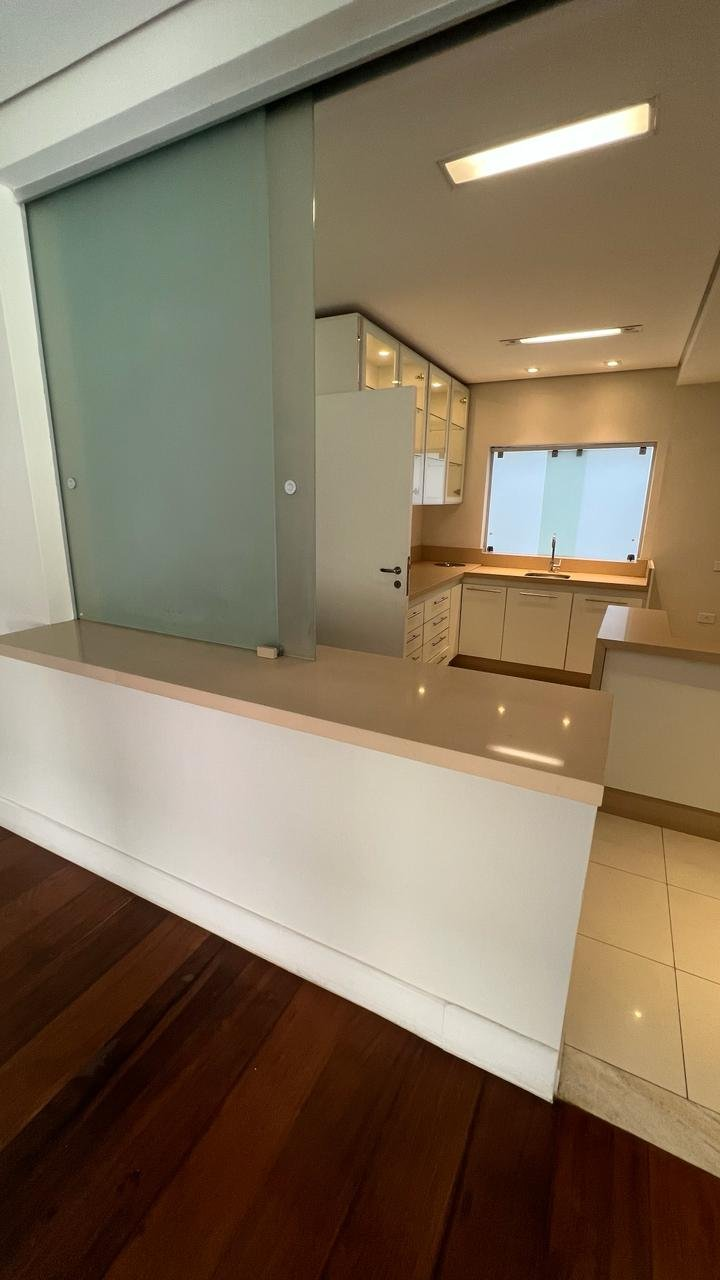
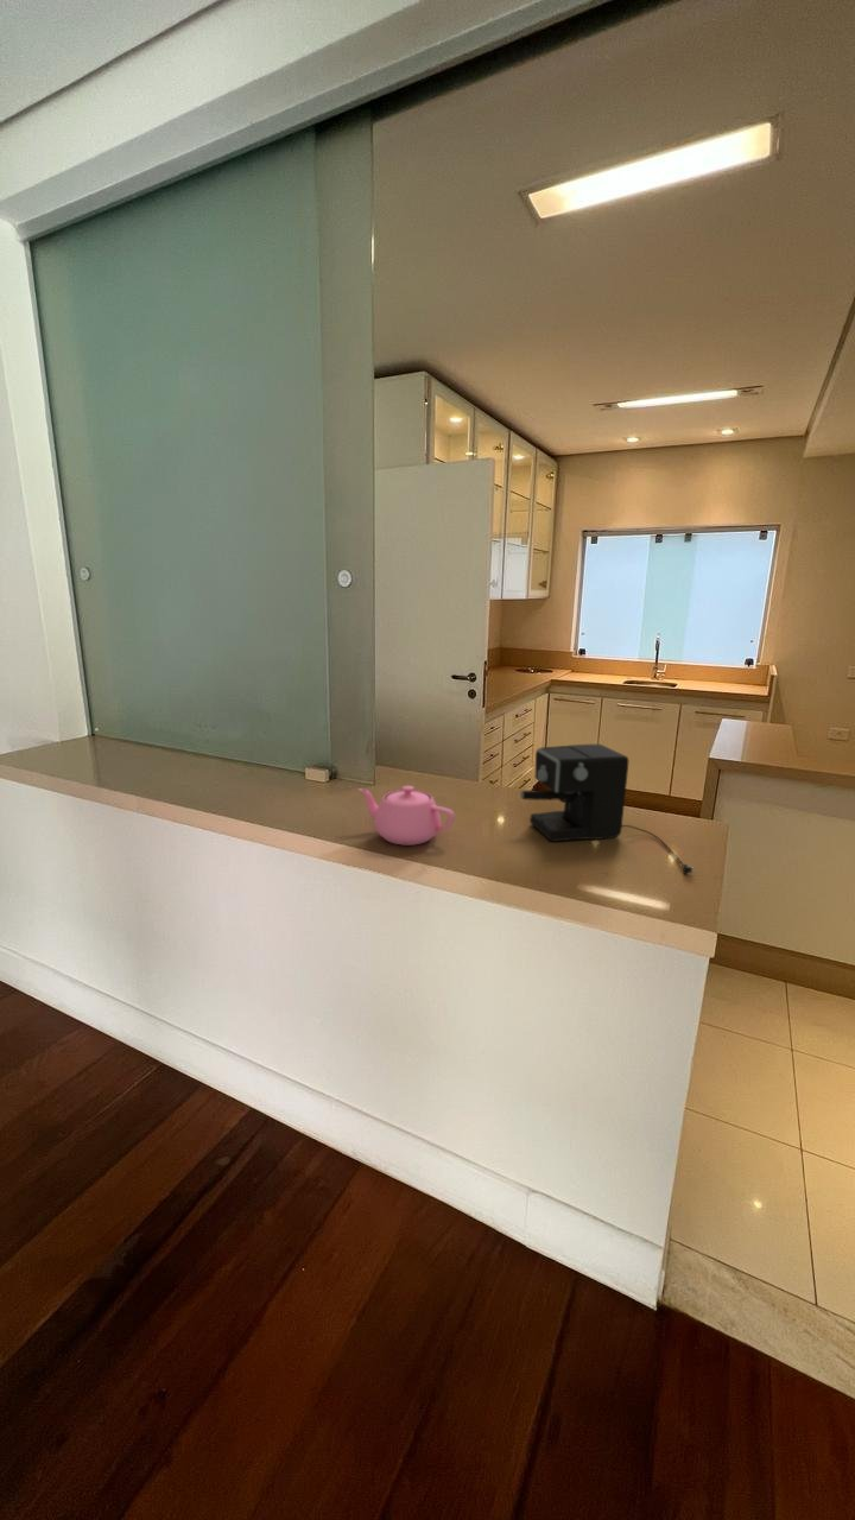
+ teapot [357,785,456,846]
+ coffee maker [519,743,696,874]
